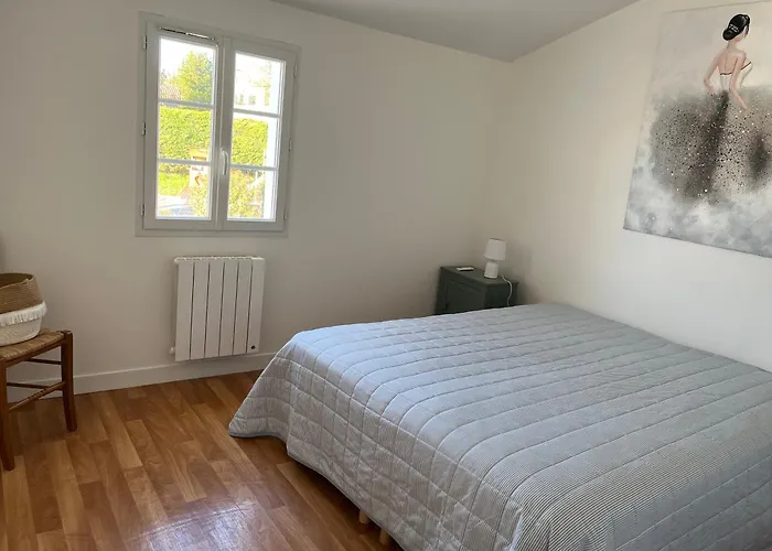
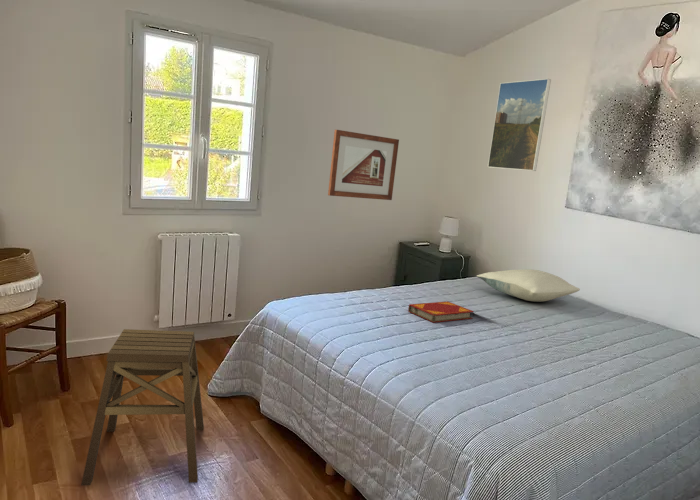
+ hardback book [407,300,475,323]
+ stool [80,328,205,486]
+ pillow [475,268,581,303]
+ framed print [487,78,552,172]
+ picture frame [327,129,400,201]
